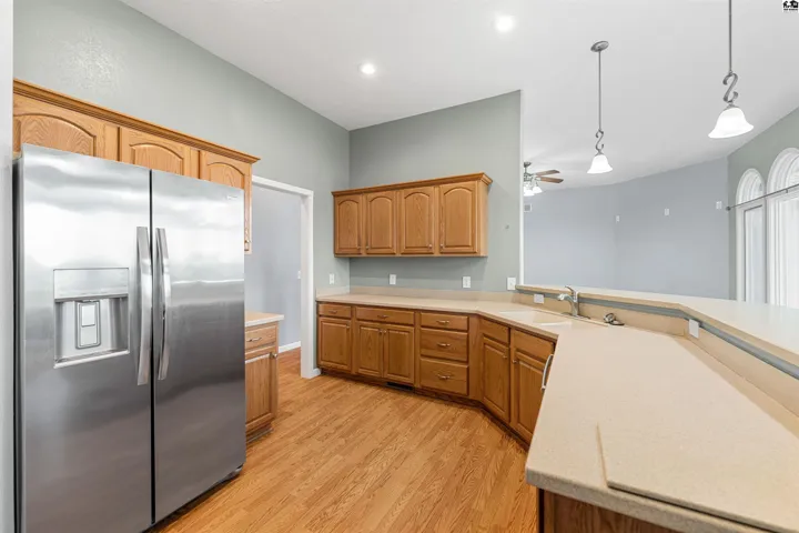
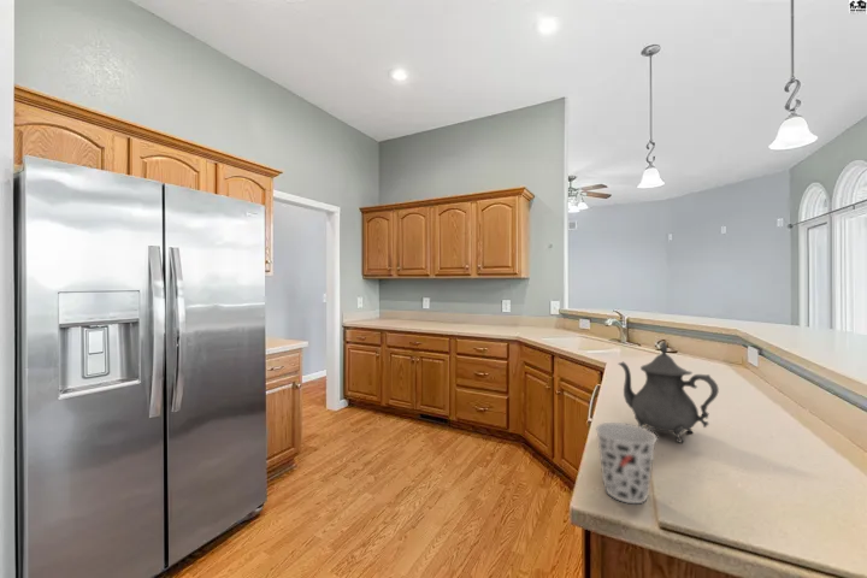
+ cup [595,421,659,505]
+ teapot [617,341,720,444]
